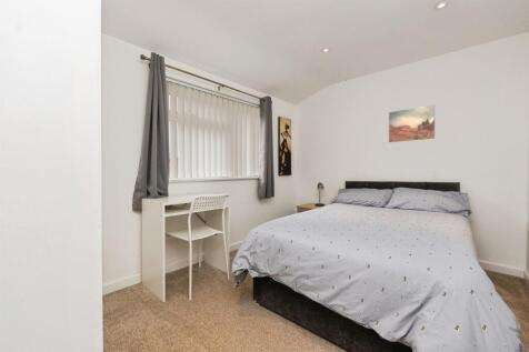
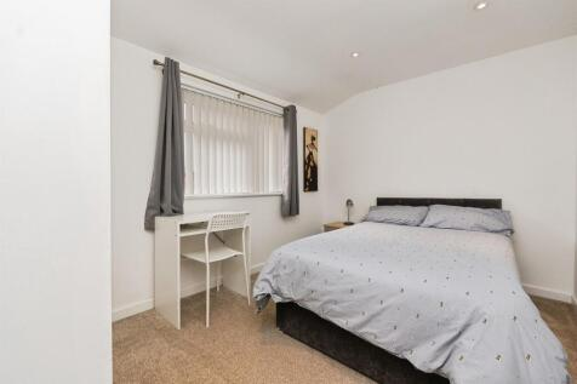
- wall art [388,104,436,143]
